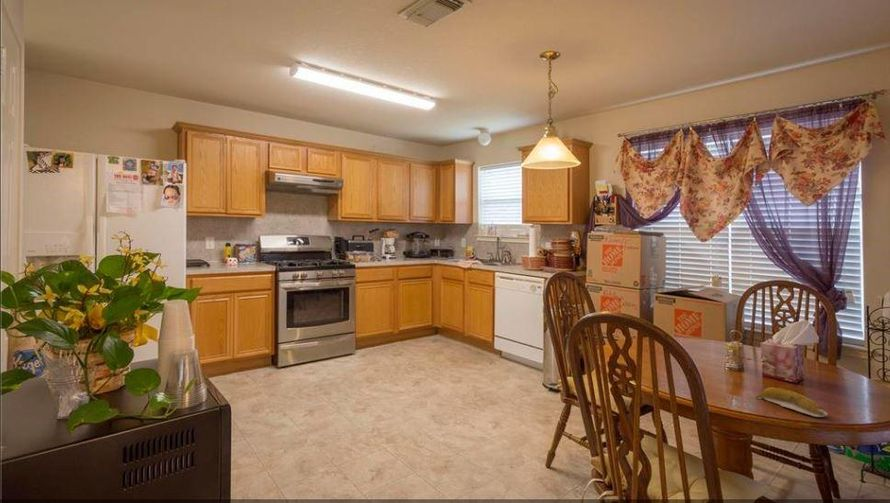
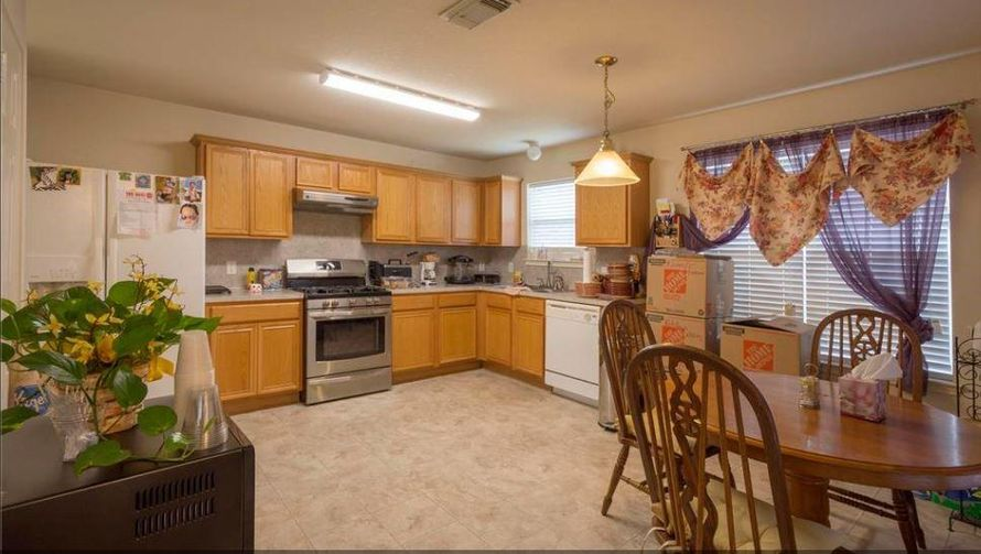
- banana [755,387,829,418]
